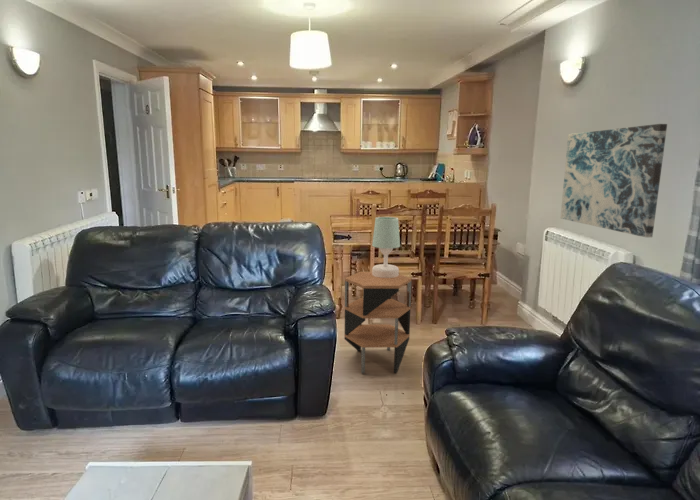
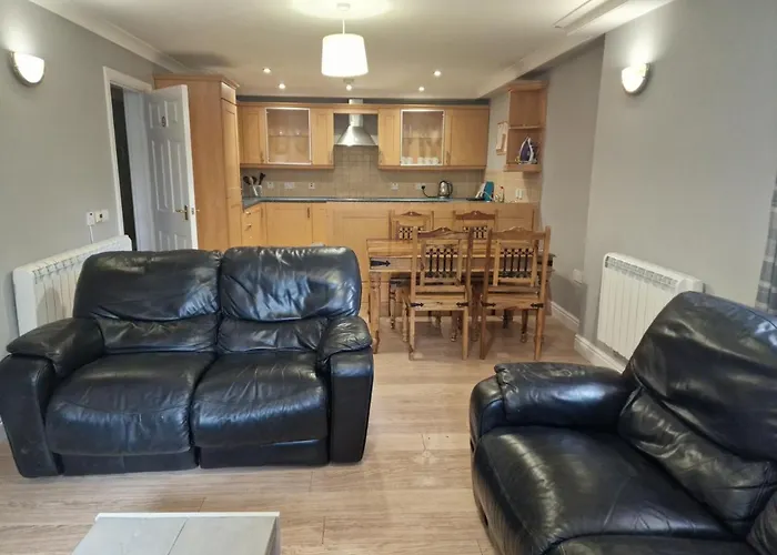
- wall art [560,123,668,238]
- table lamp [371,216,401,278]
- side table [343,271,413,374]
